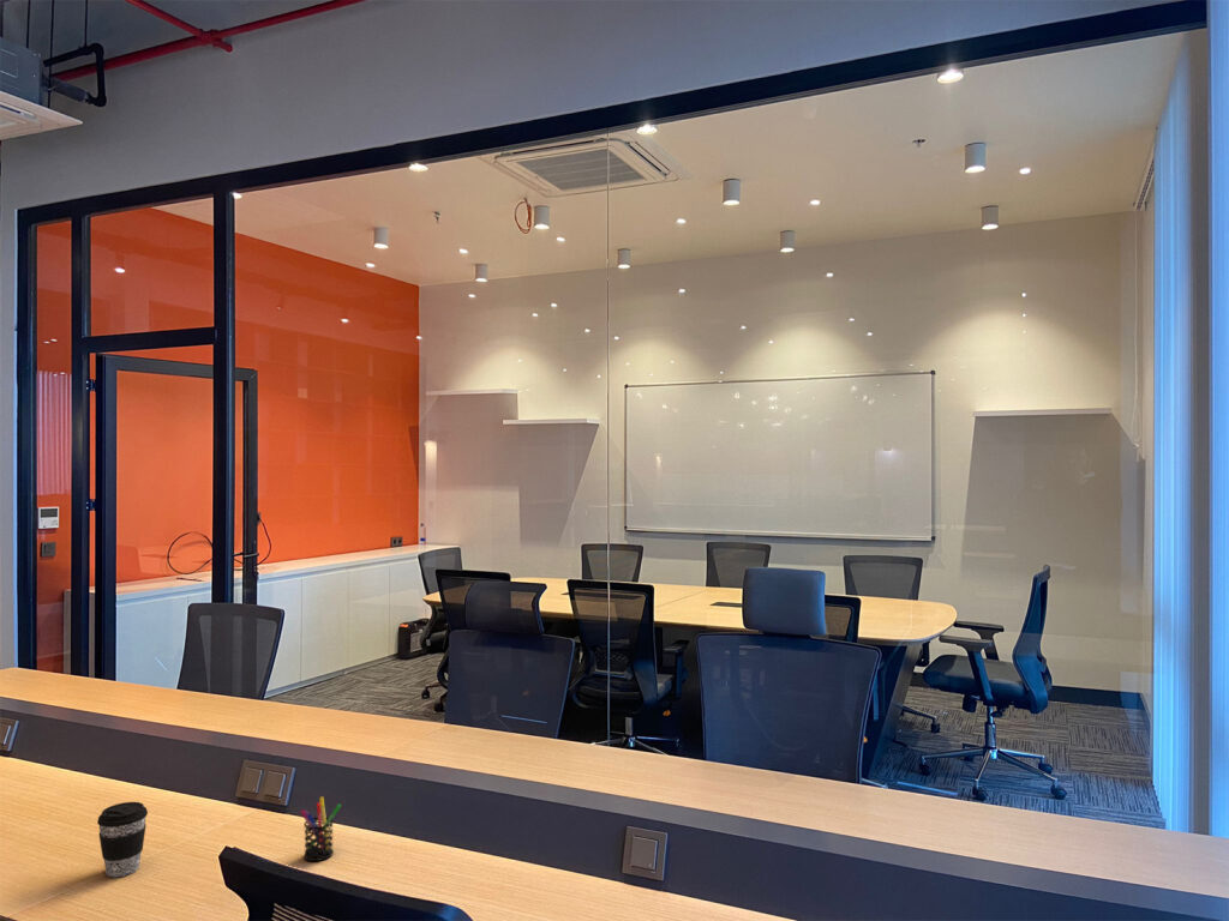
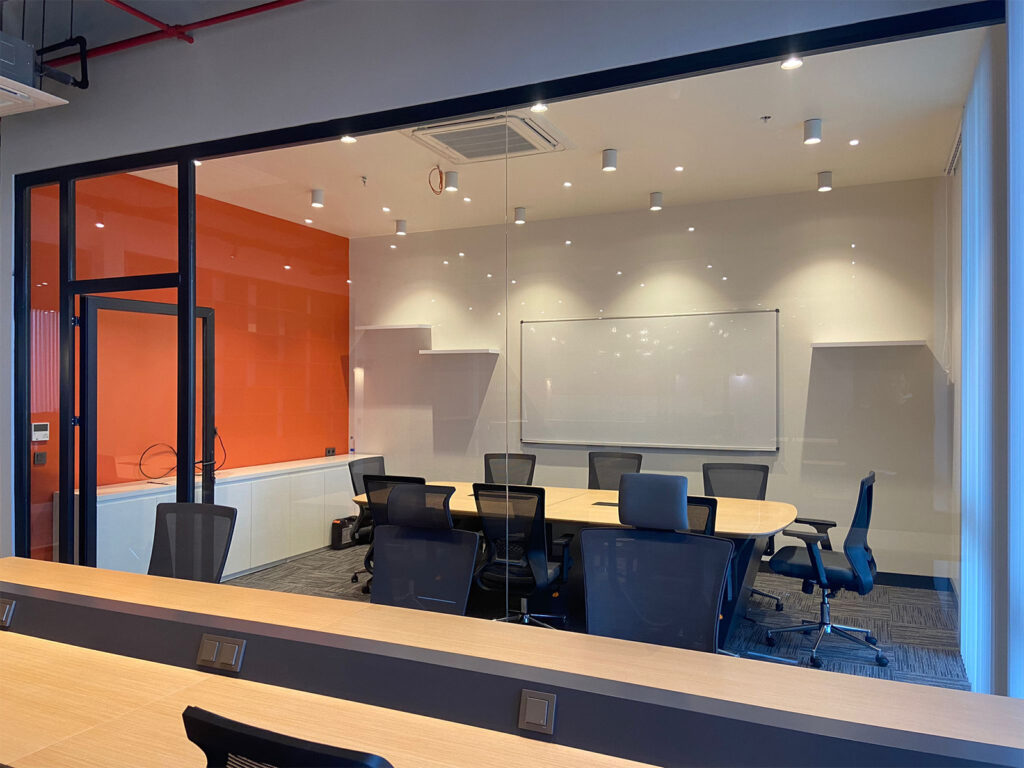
- pen holder [300,795,342,862]
- coffee cup [96,801,149,878]
